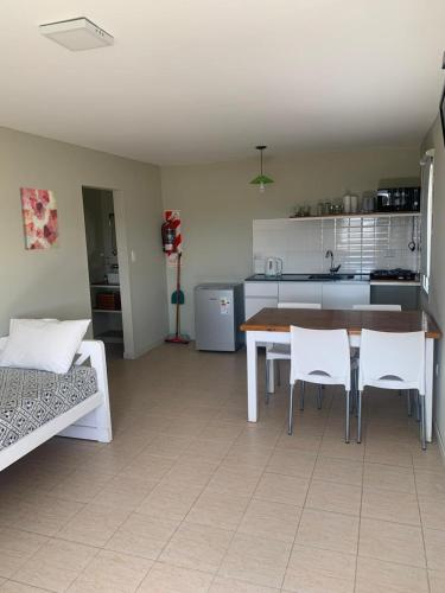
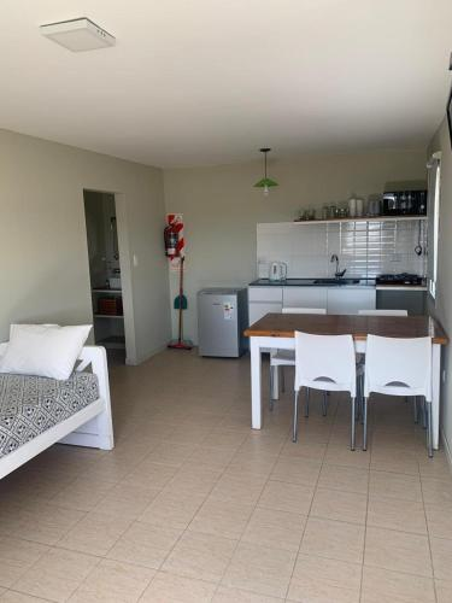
- wall art [19,186,61,251]
